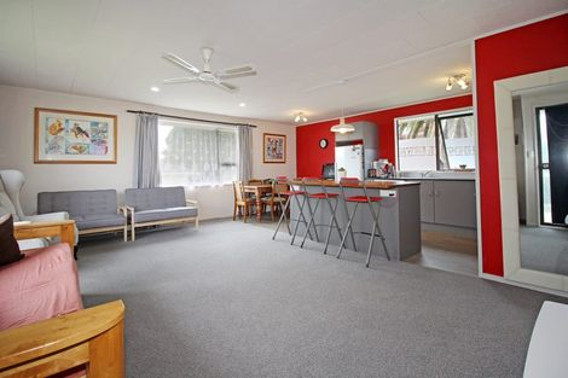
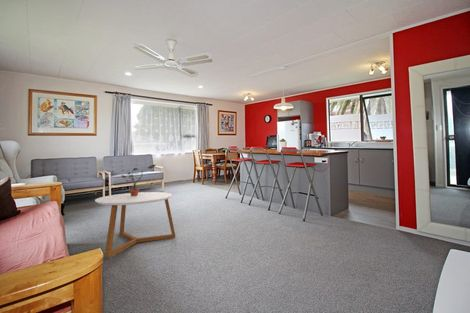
+ coffee table [94,191,176,258]
+ potted plant [120,164,157,196]
